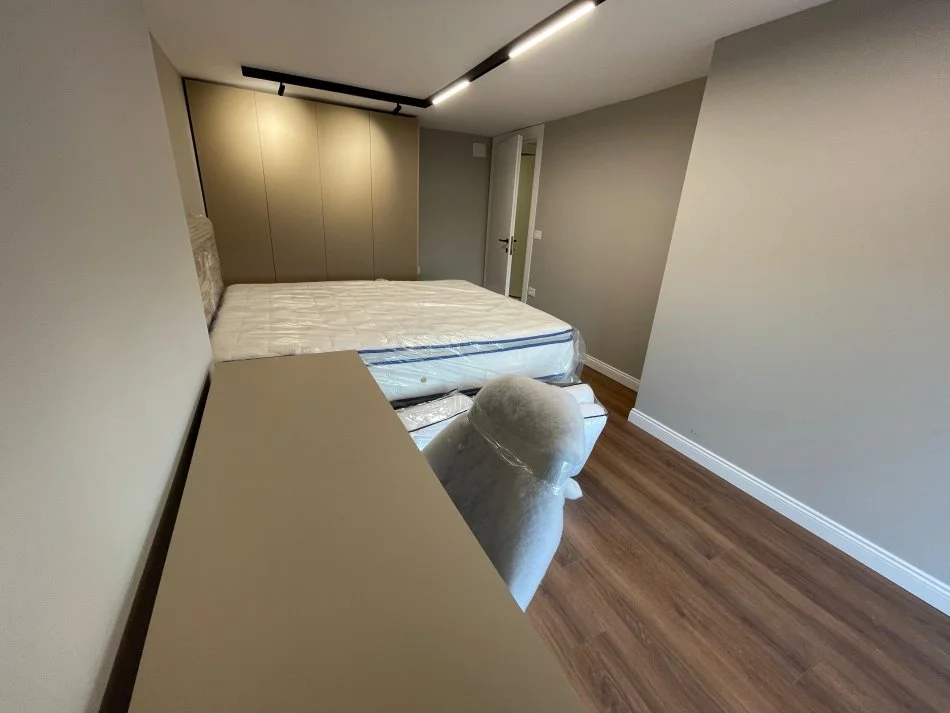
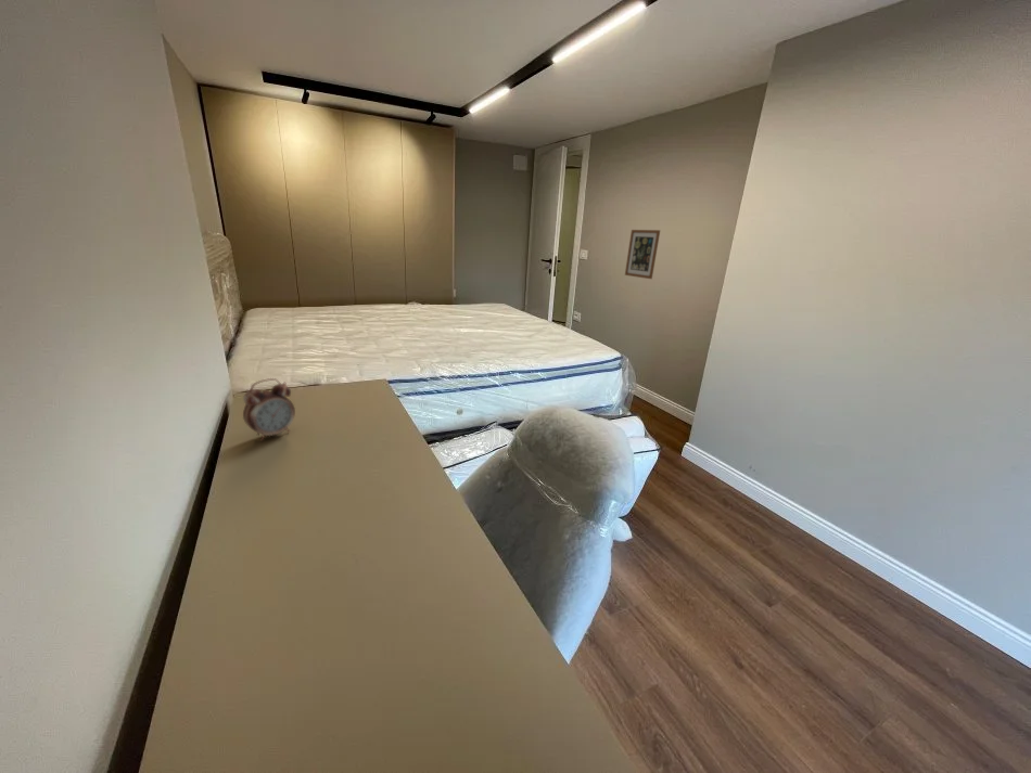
+ wall art [624,229,661,280]
+ alarm clock [242,377,296,442]
